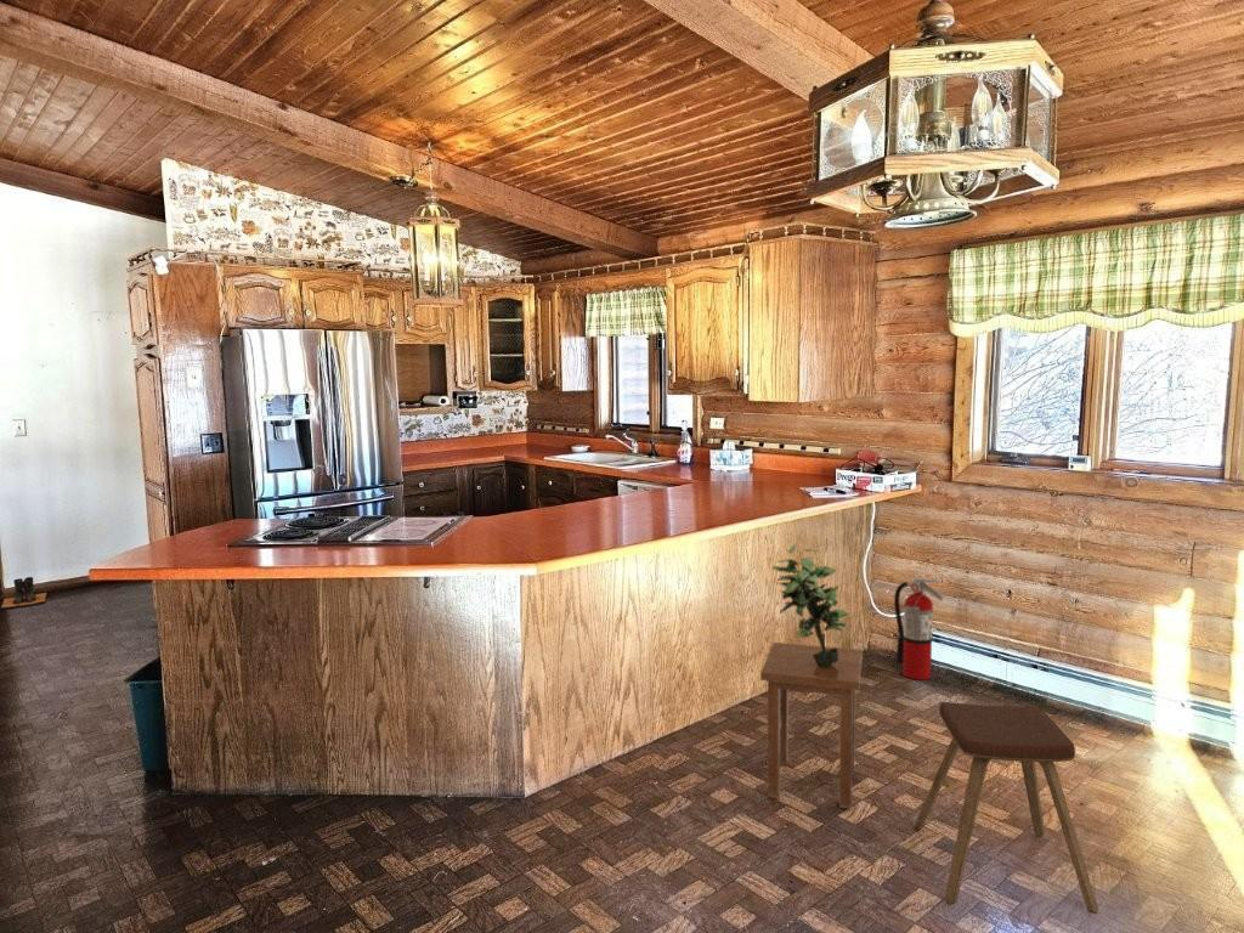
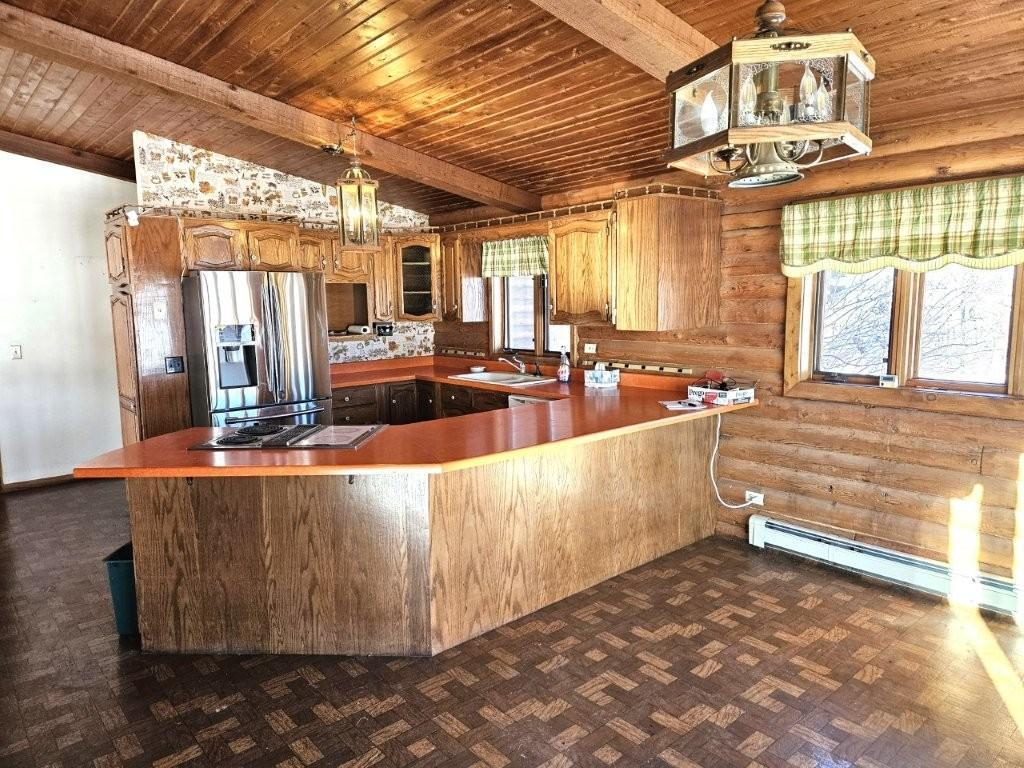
- boots [0,576,47,610]
- potted plant [771,542,849,667]
- music stool [914,701,1099,915]
- fire extinguisher [893,575,944,682]
- stool [759,641,864,810]
